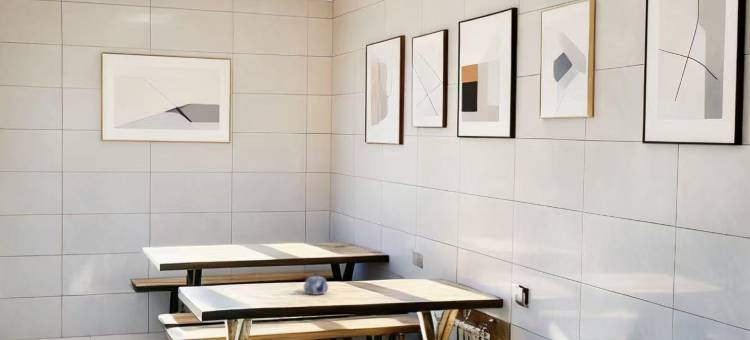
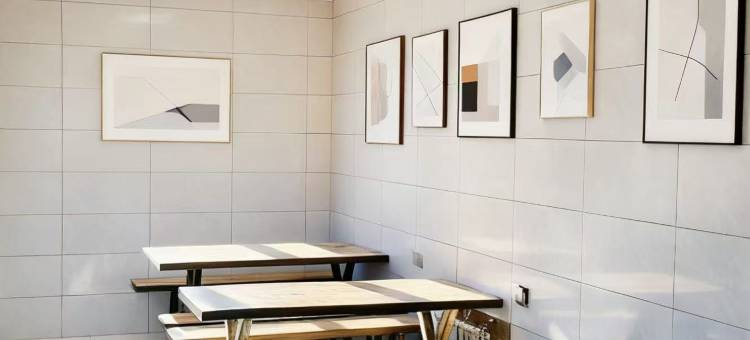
- teapot [303,272,329,296]
